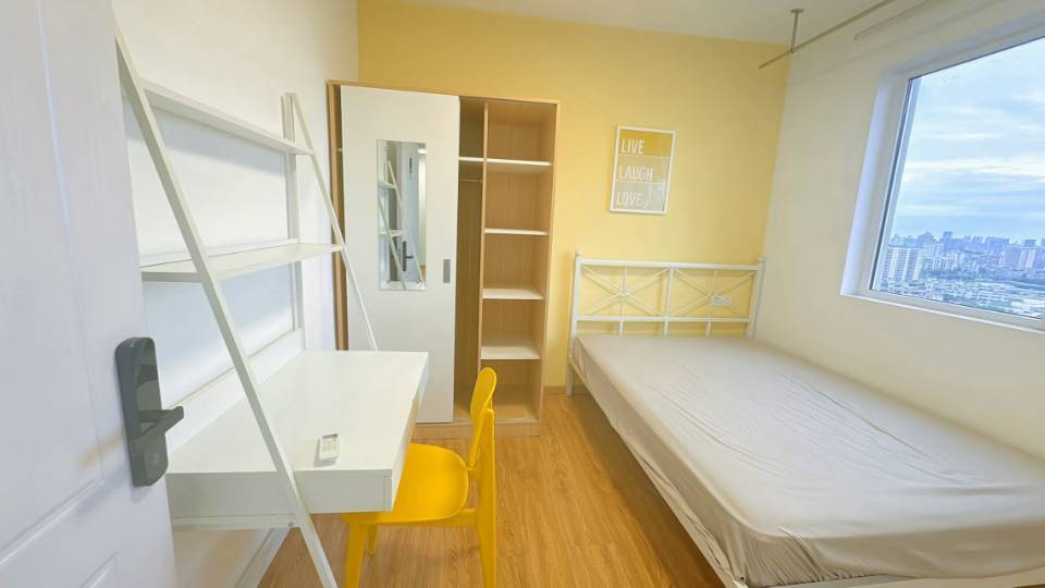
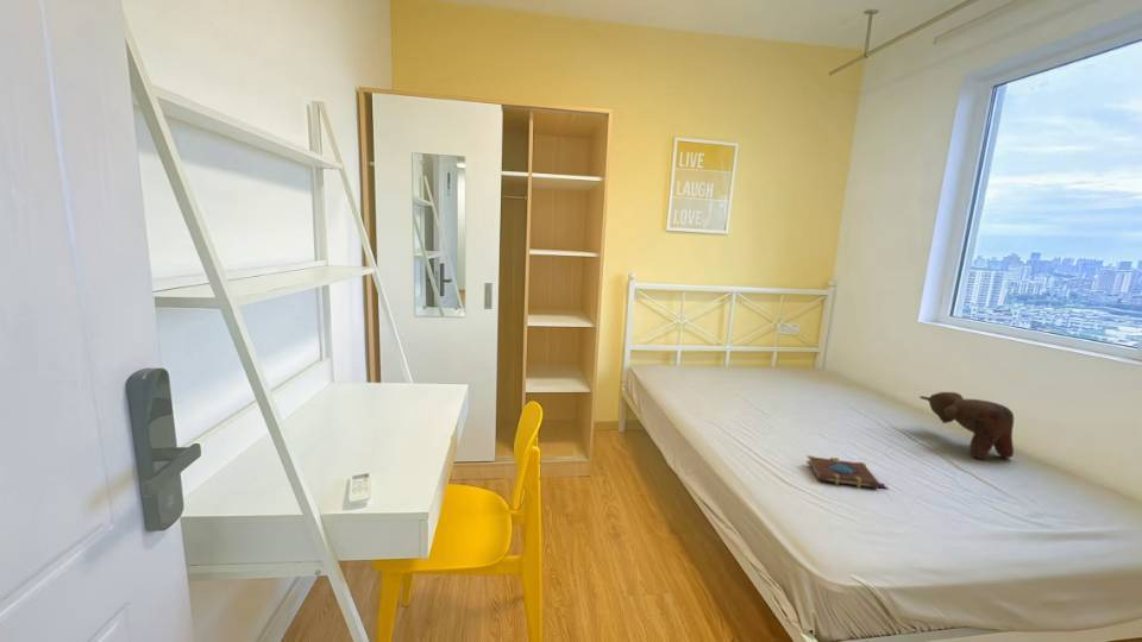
+ teddy bear [918,391,1015,460]
+ book [805,454,890,490]
